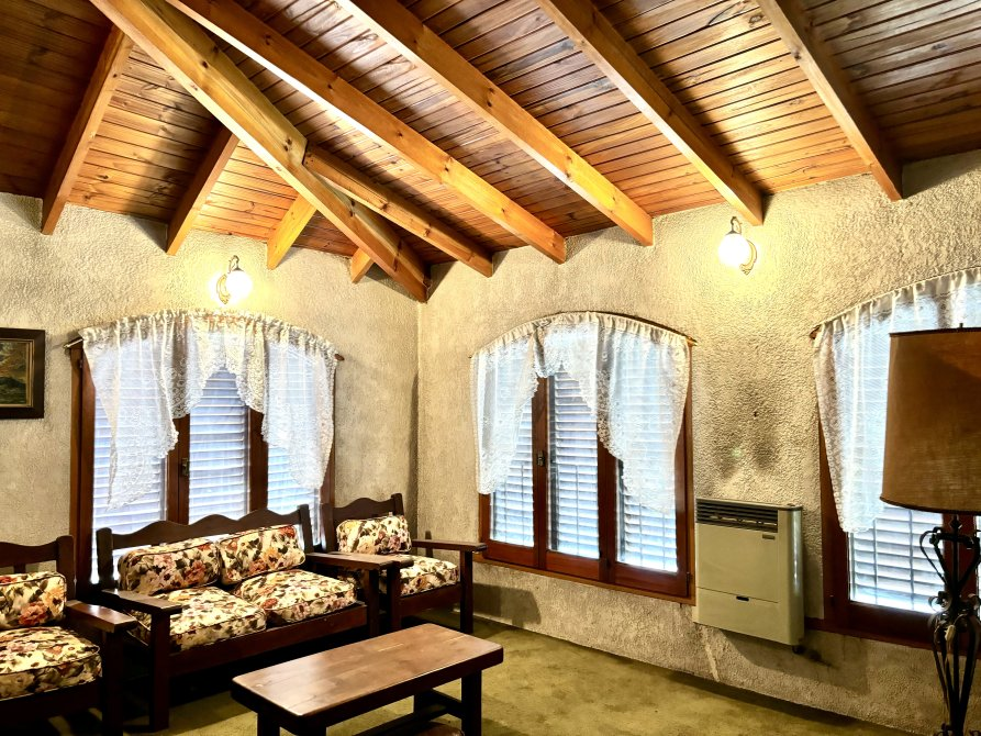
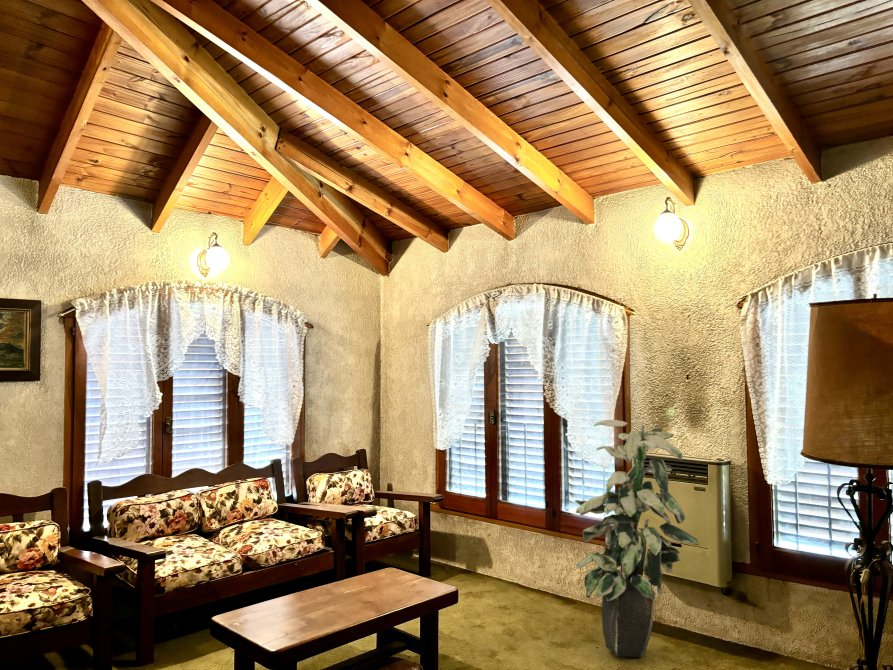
+ indoor plant [574,419,700,658]
